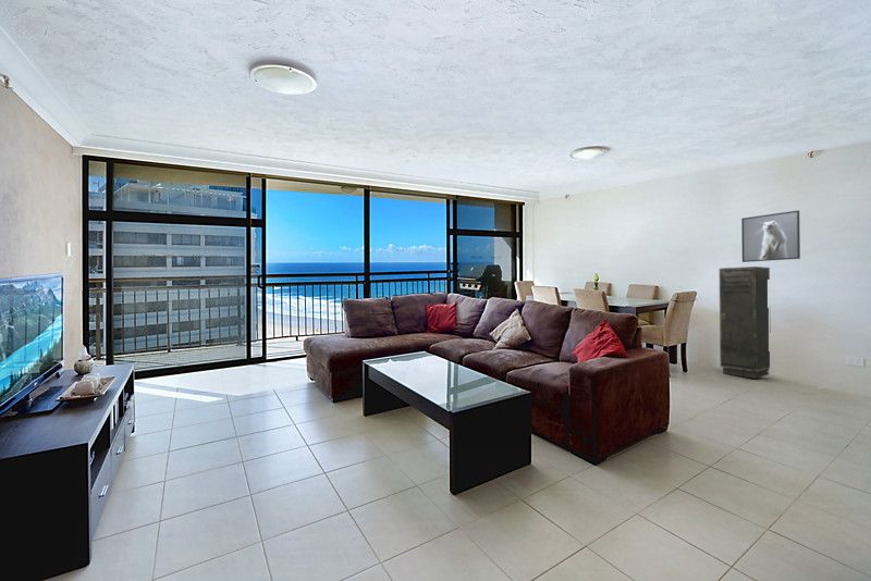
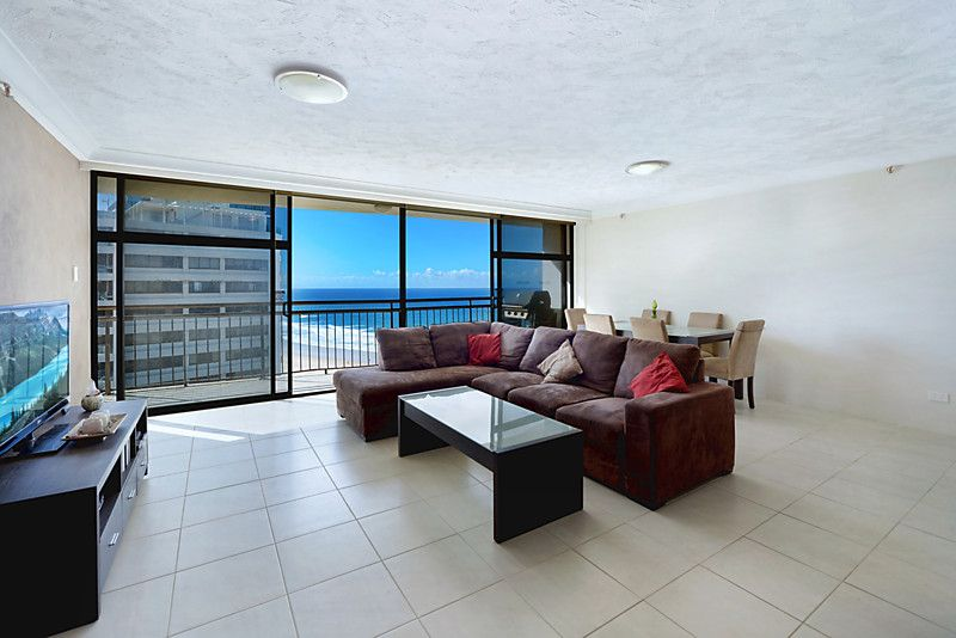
- storage cabinet [719,265,771,380]
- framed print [740,209,801,263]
